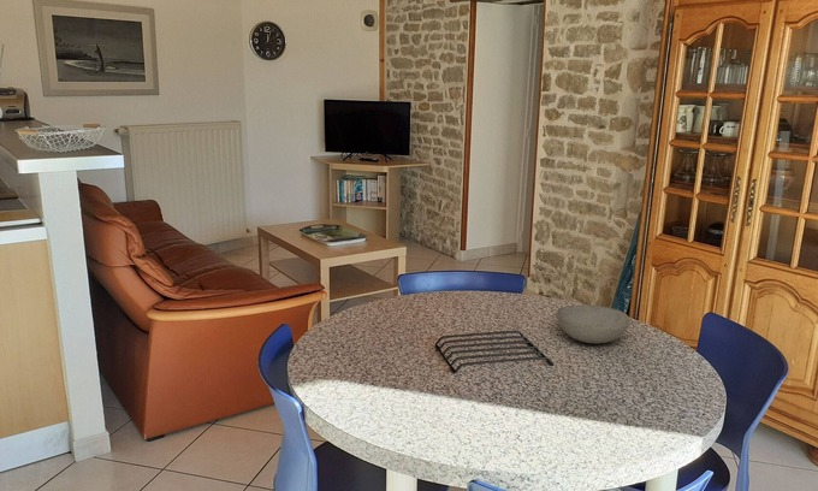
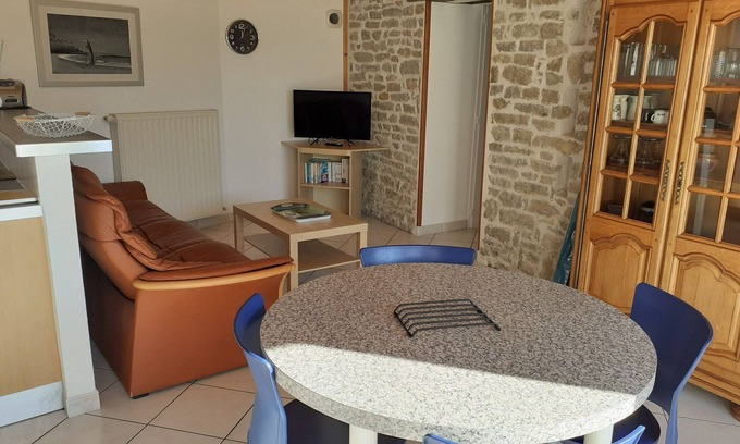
- bowl [555,304,632,344]
